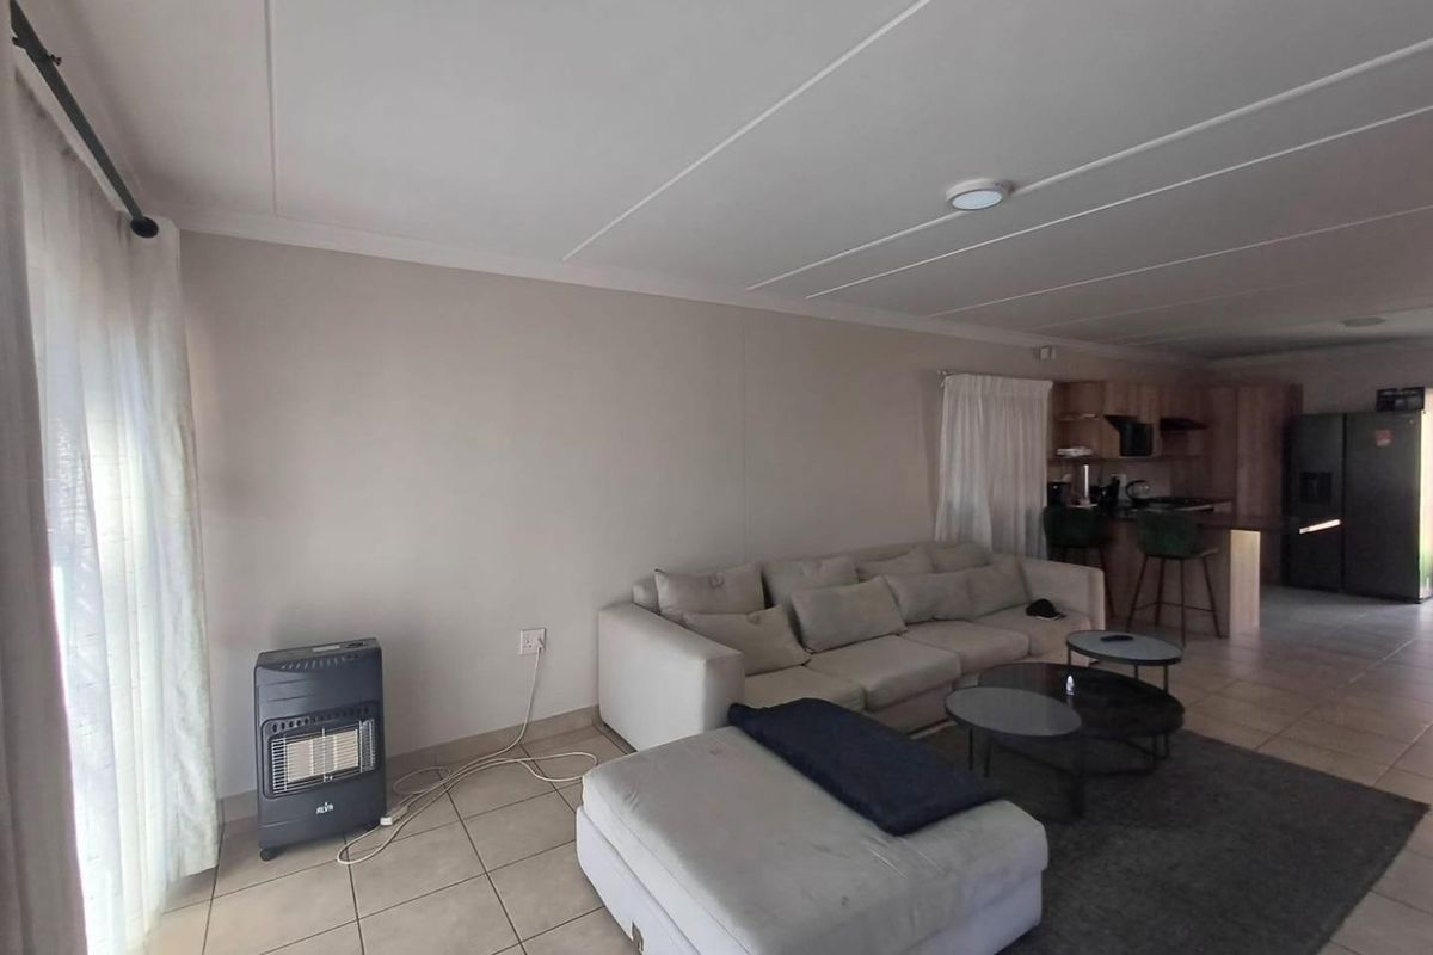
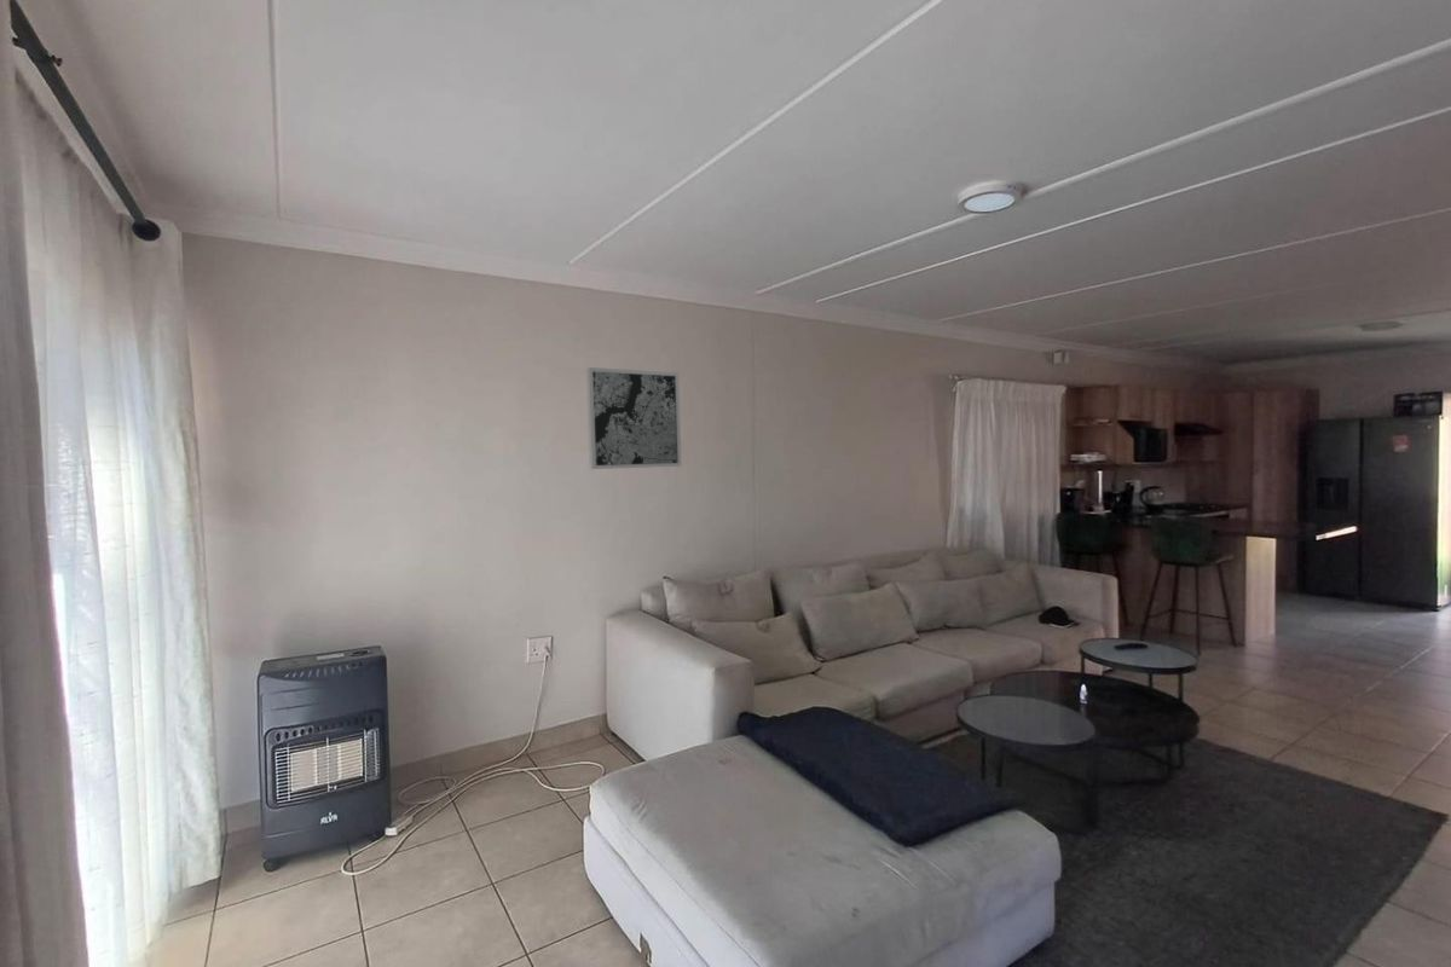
+ wall art [585,366,683,470]
